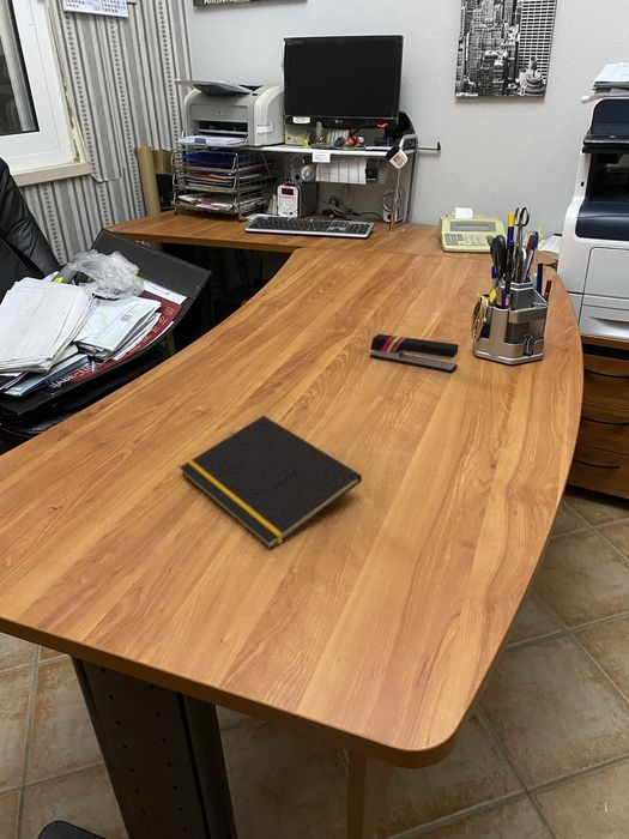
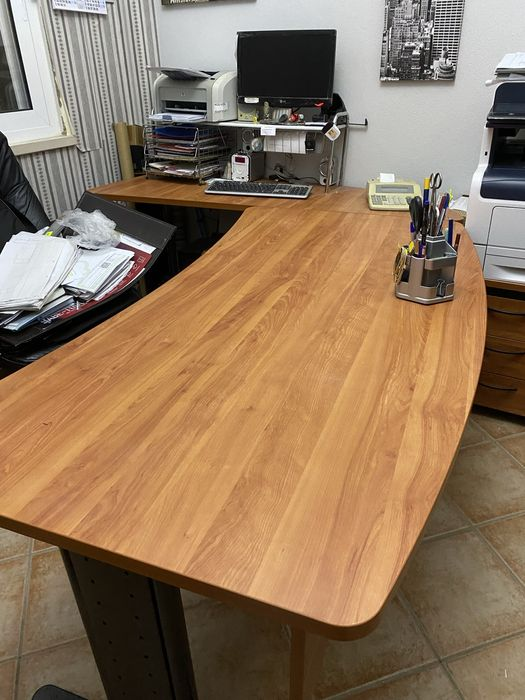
- notepad [179,415,363,550]
- stapler [369,333,460,374]
